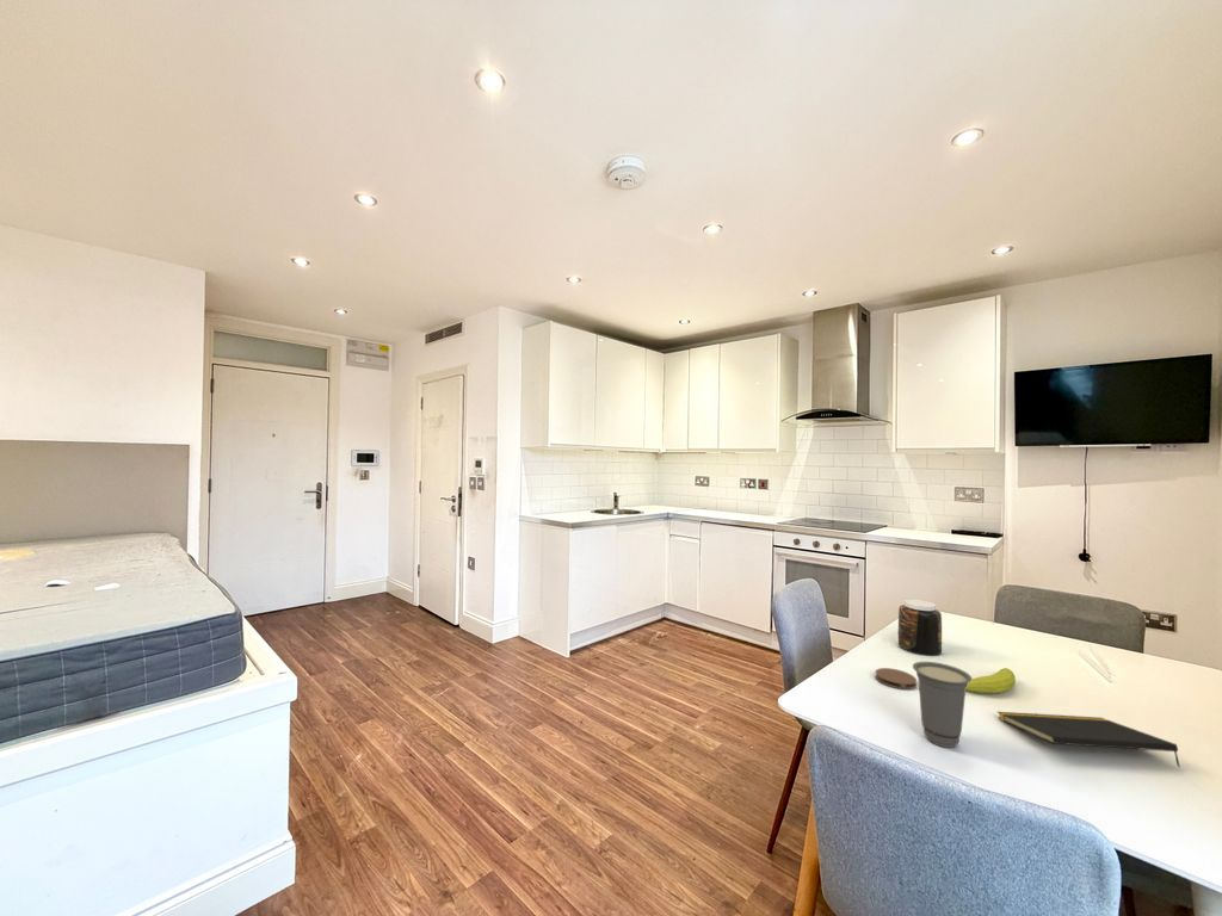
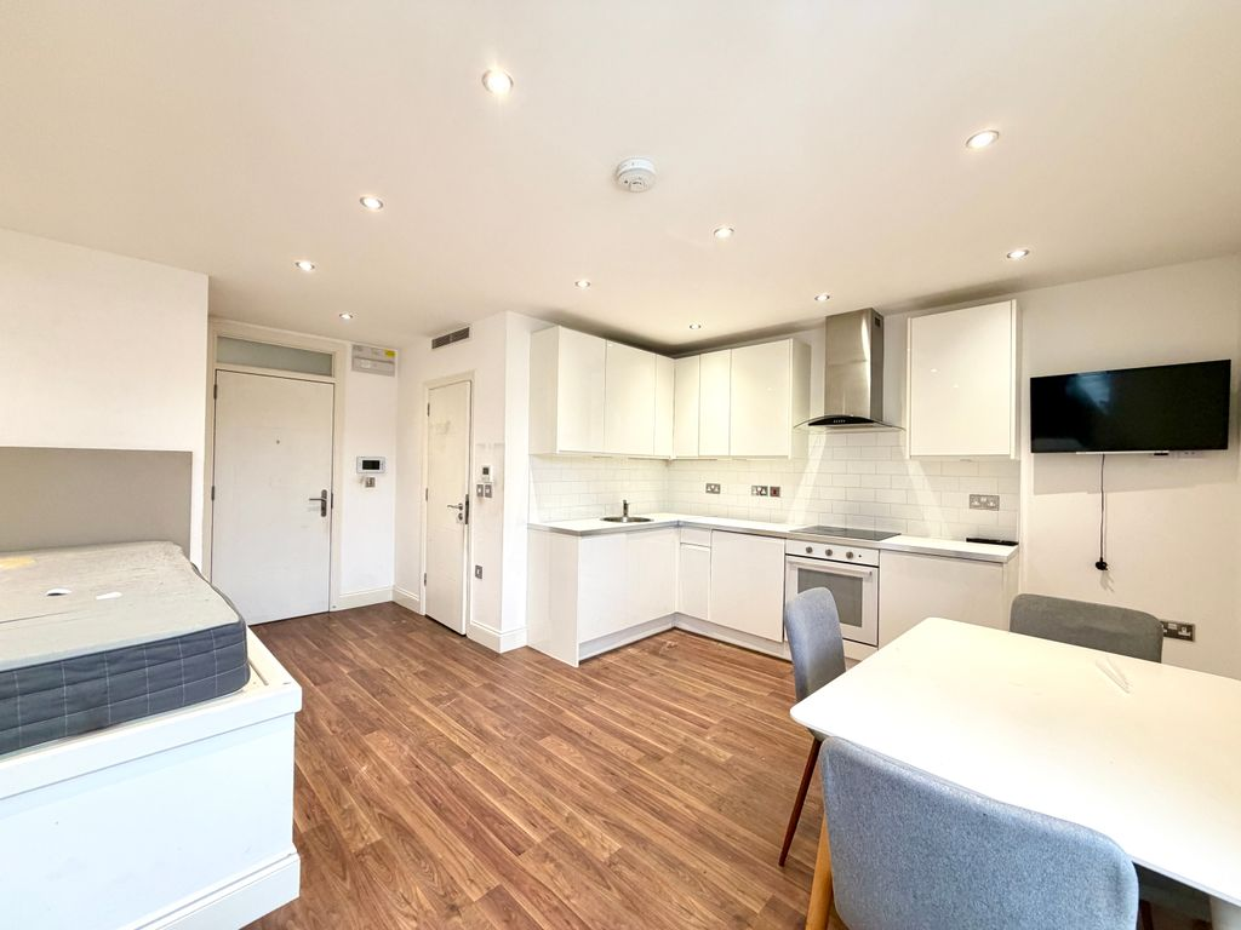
- jar [897,598,943,656]
- cup [912,661,973,749]
- coaster [874,667,918,691]
- notepad [996,711,1181,768]
- fruit [965,667,1017,695]
